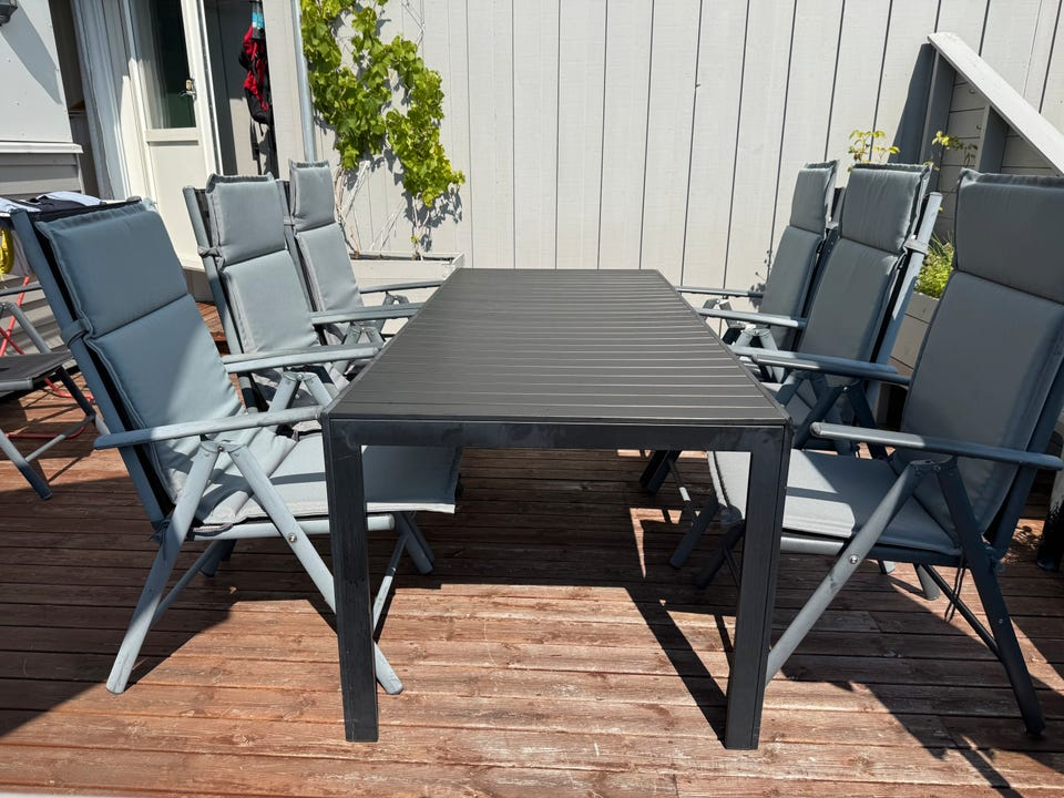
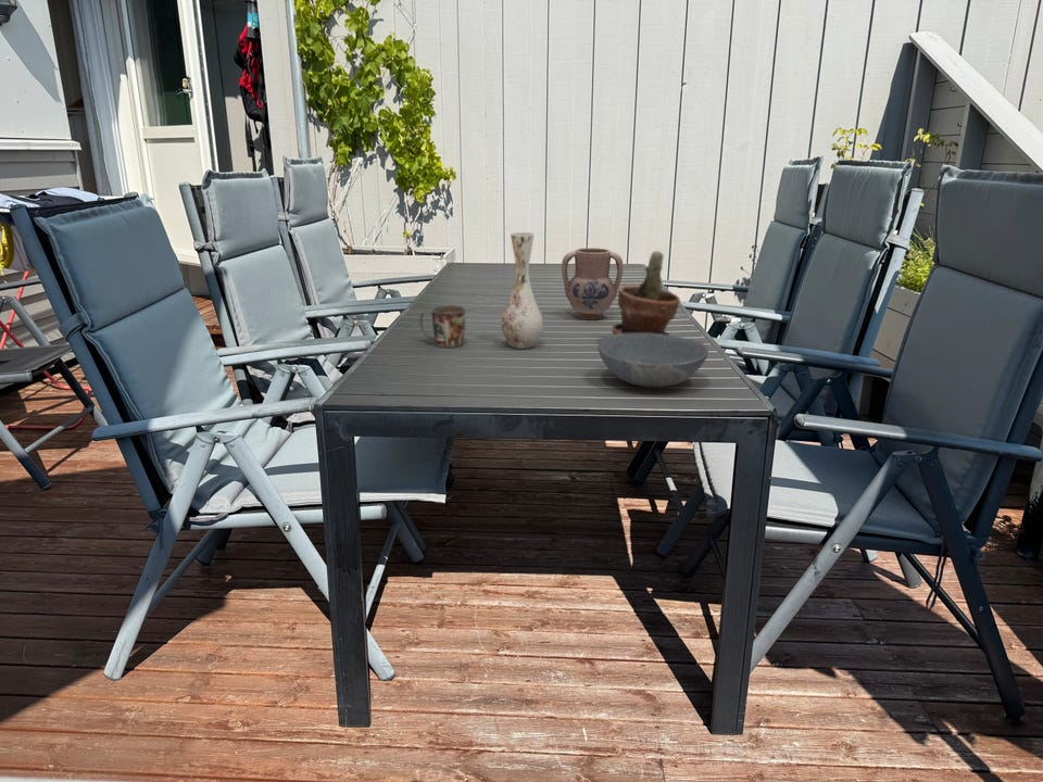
+ mug [418,304,466,349]
+ potted plant [612,250,681,336]
+ vase [500,231,544,350]
+ pitcher [561,247,624,320]
+ bowl [596,333,709,388]
